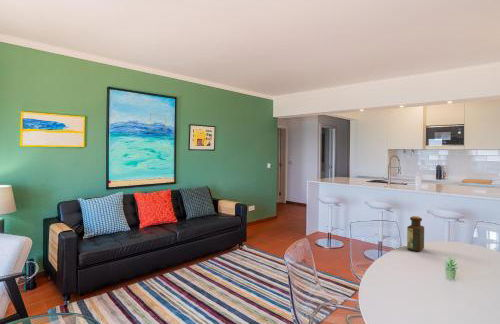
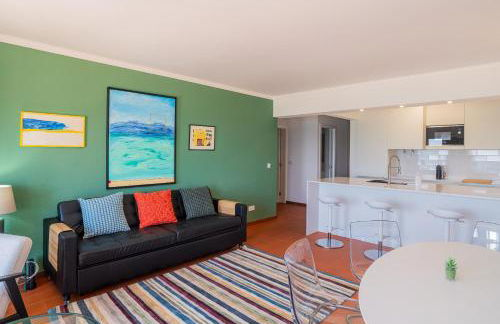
- bottle [406,215,425,253]
